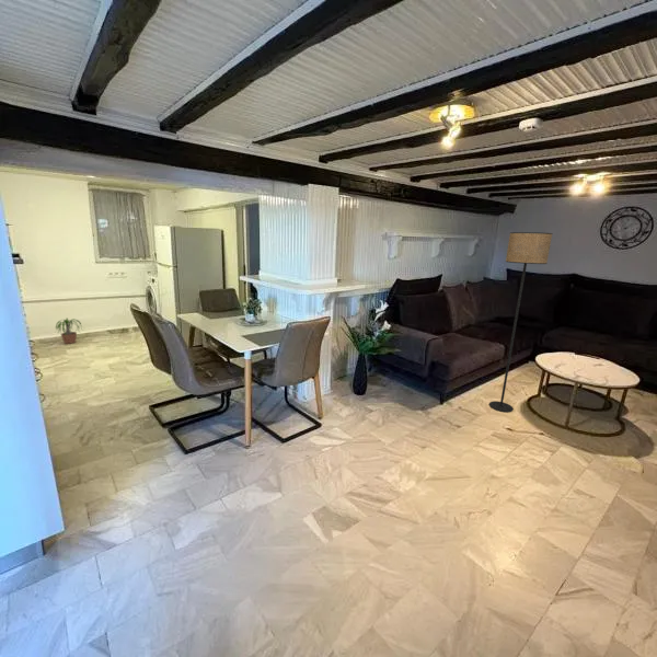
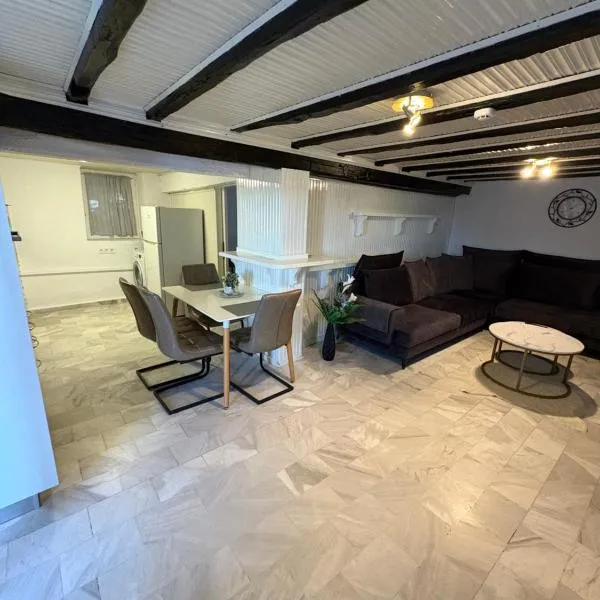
- floor lamp [488,231,553,413]
- potted plant [55,318,87,345]
